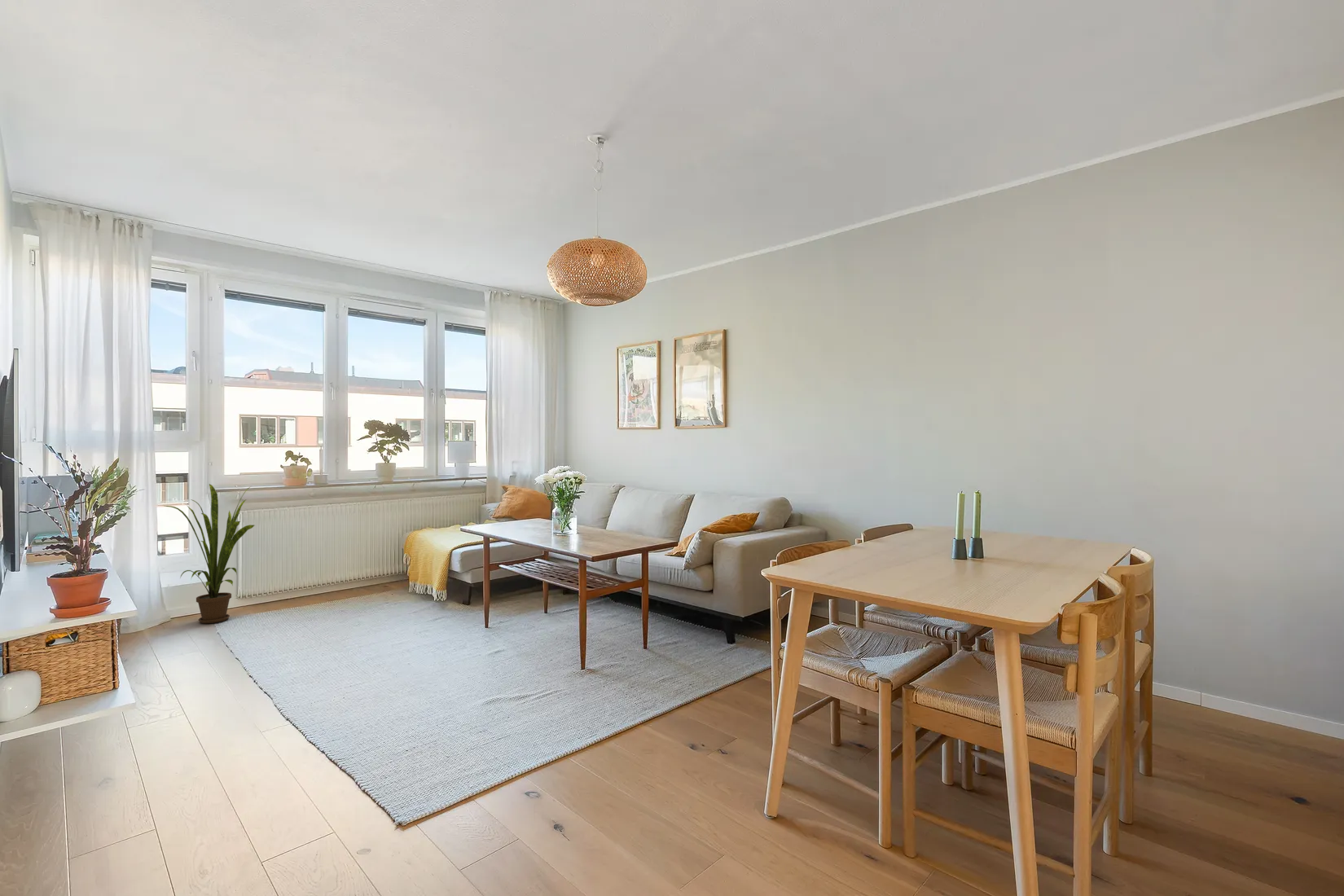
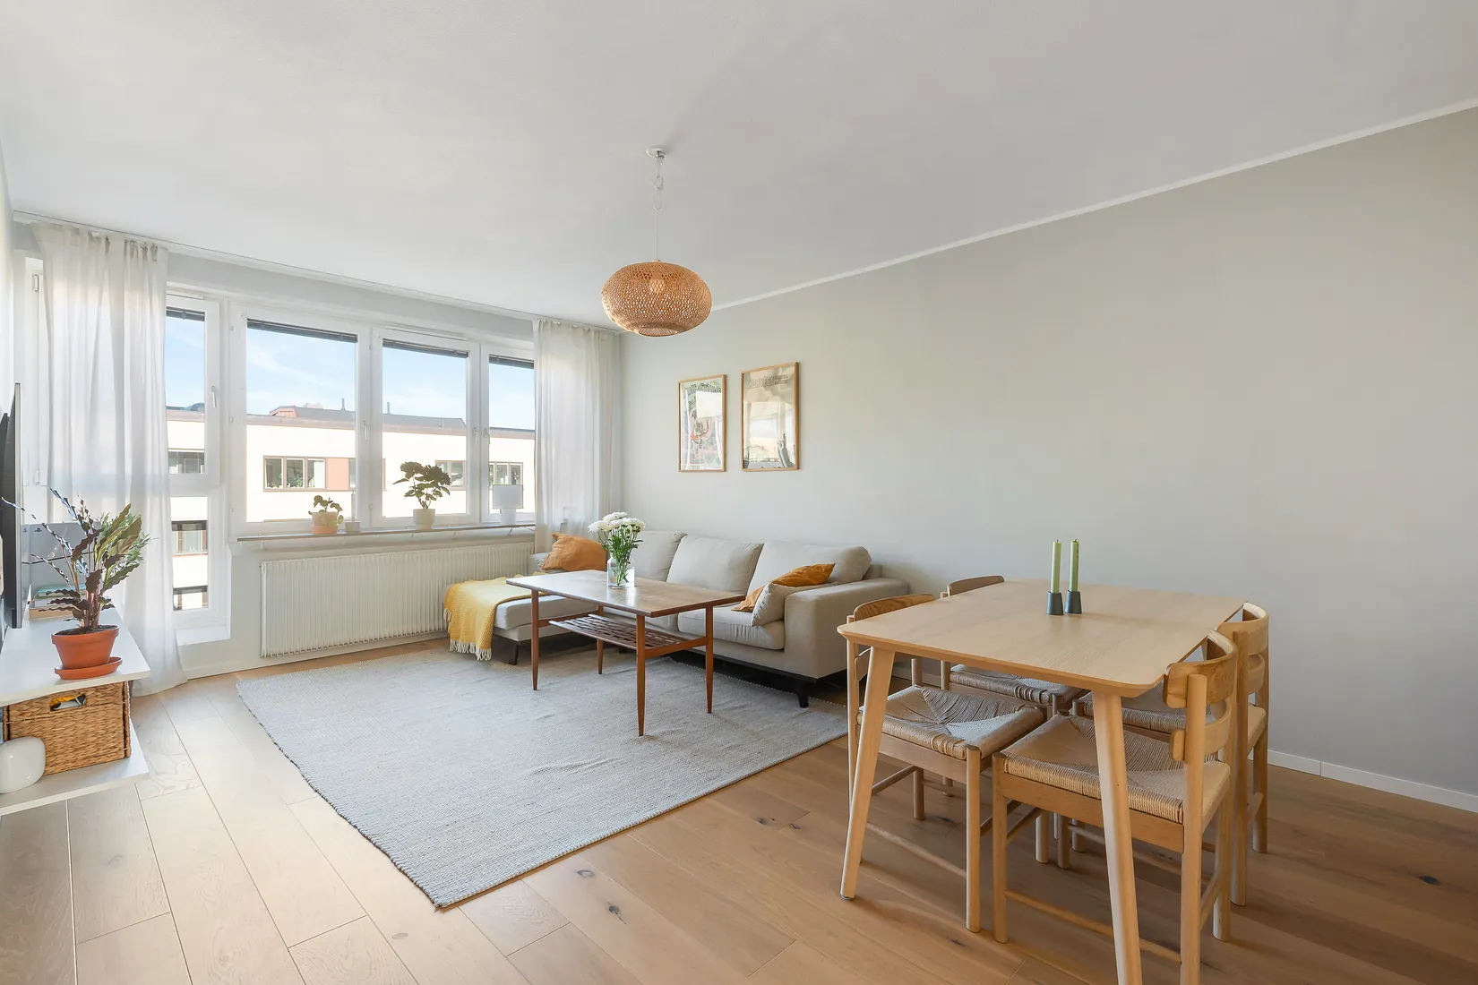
- house plant [165,483,255,624]
